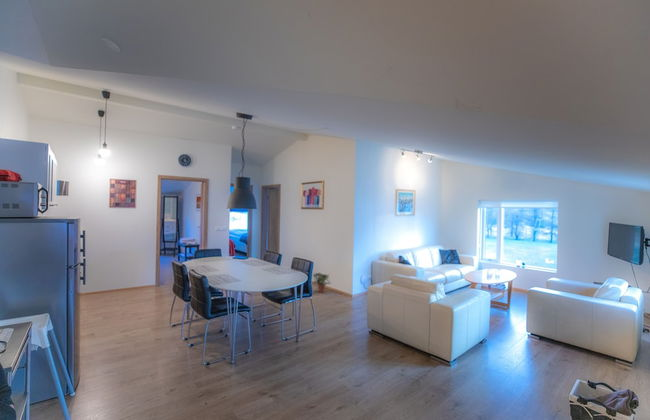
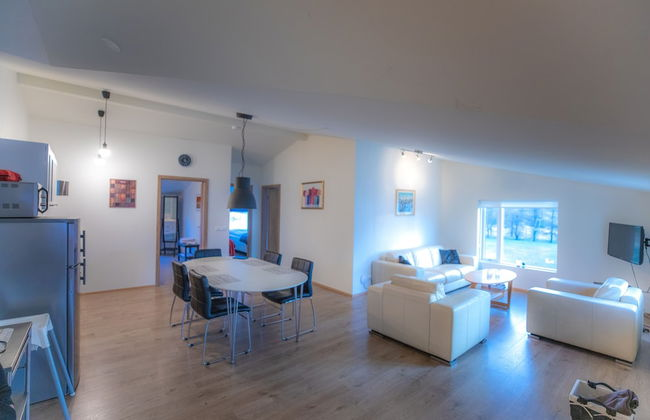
- potted plant [311,272,332,293]
